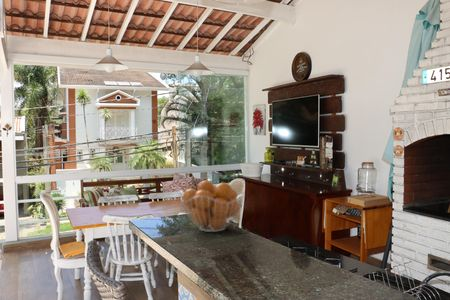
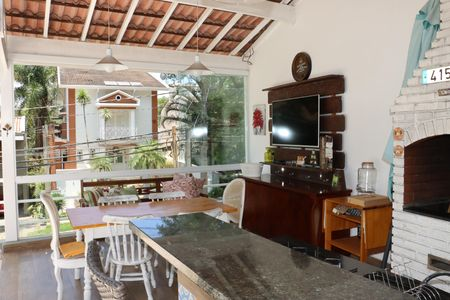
- fruit basket [179,179,245,233]
